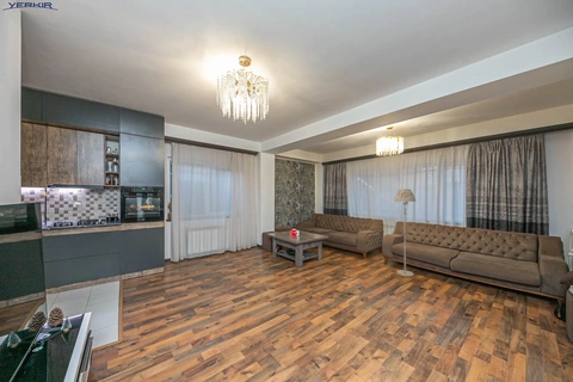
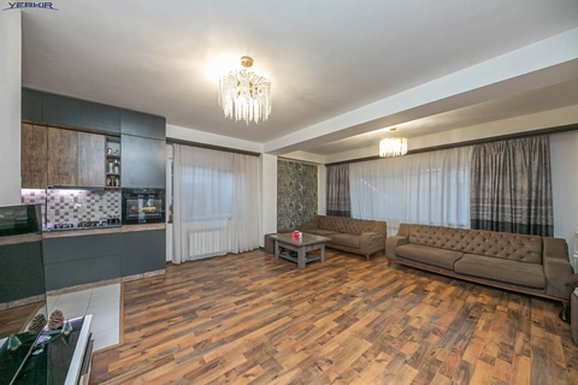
- floor lamp [393,187,417,278]
